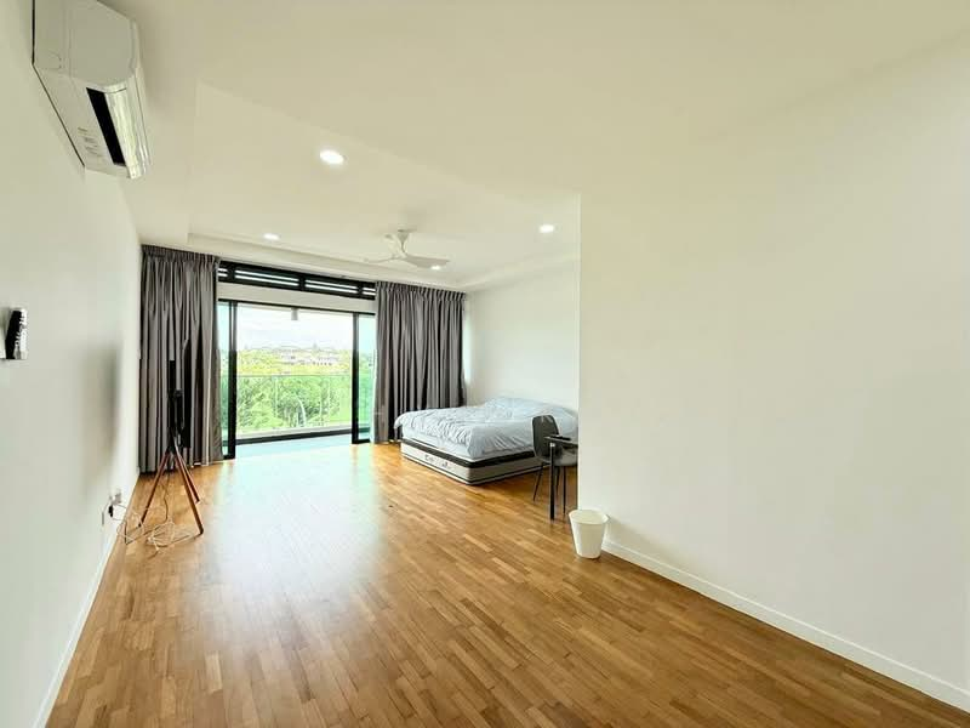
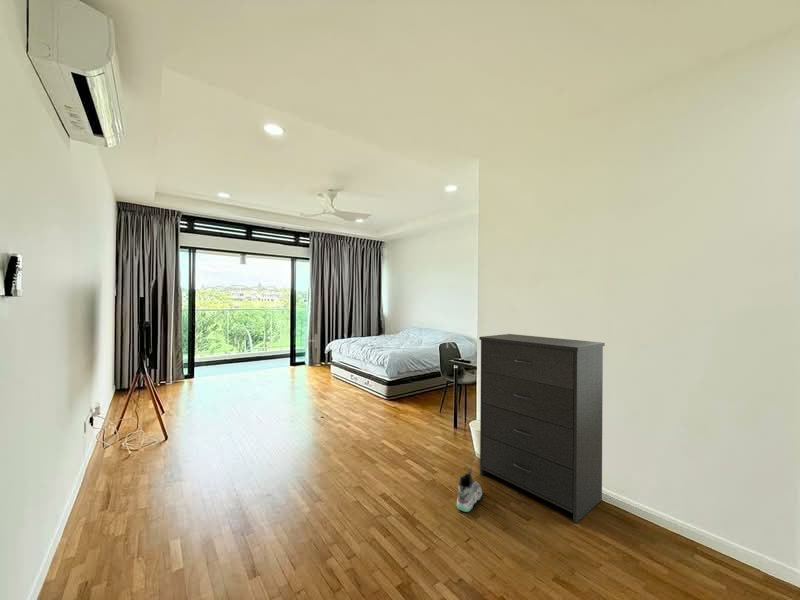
+ dresser [479,333,606,524]
+ sneaker [456,467,483,513]
